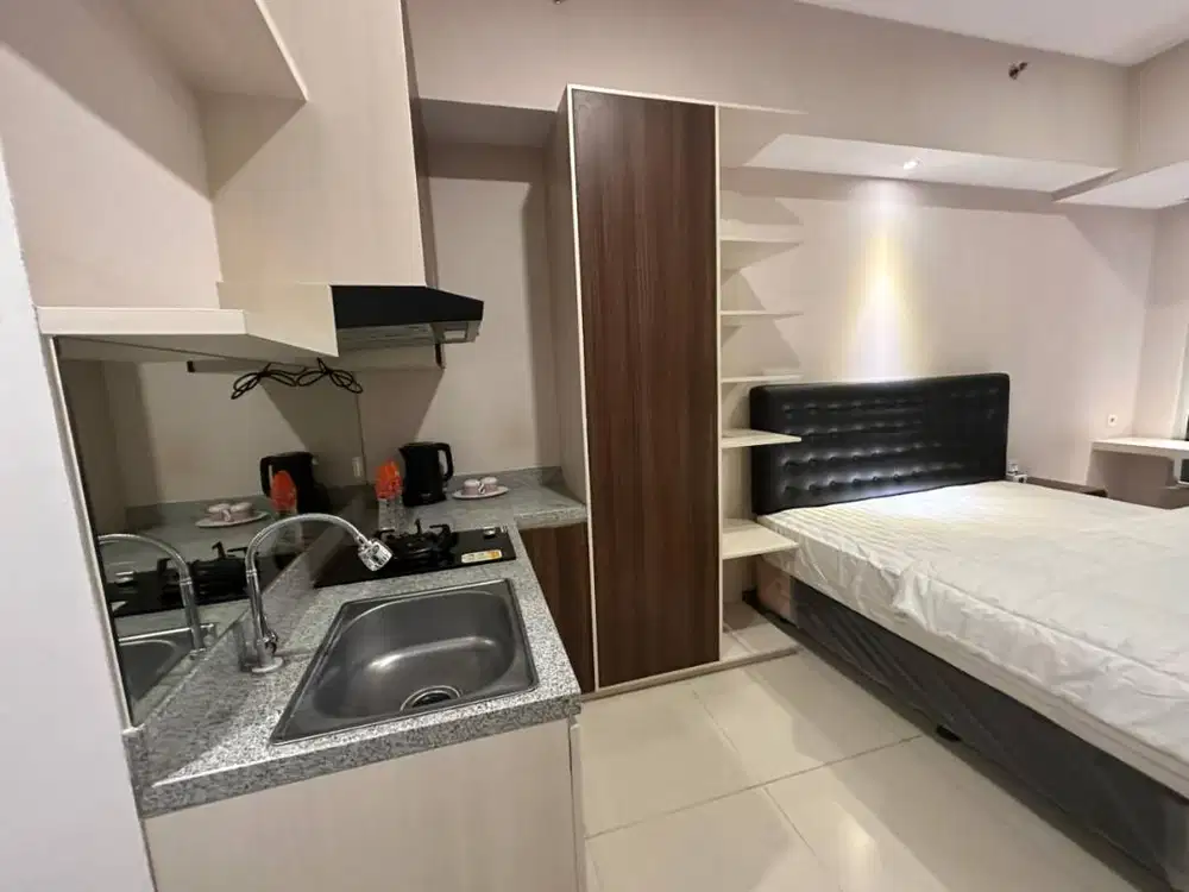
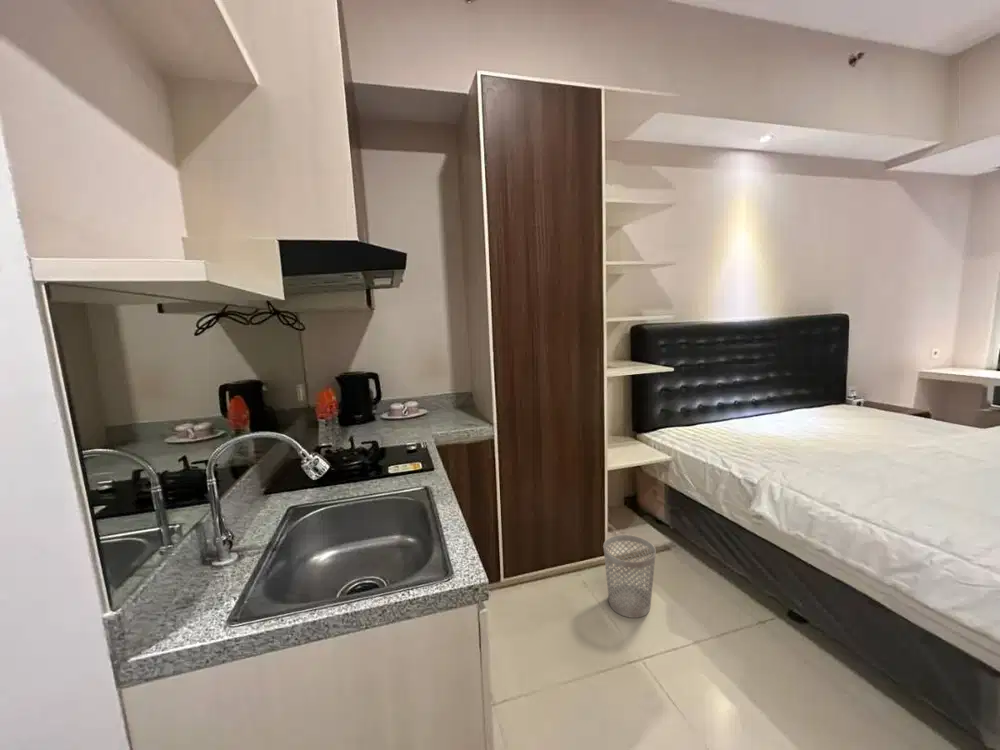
+ wastebasket [602,534,657,619]
